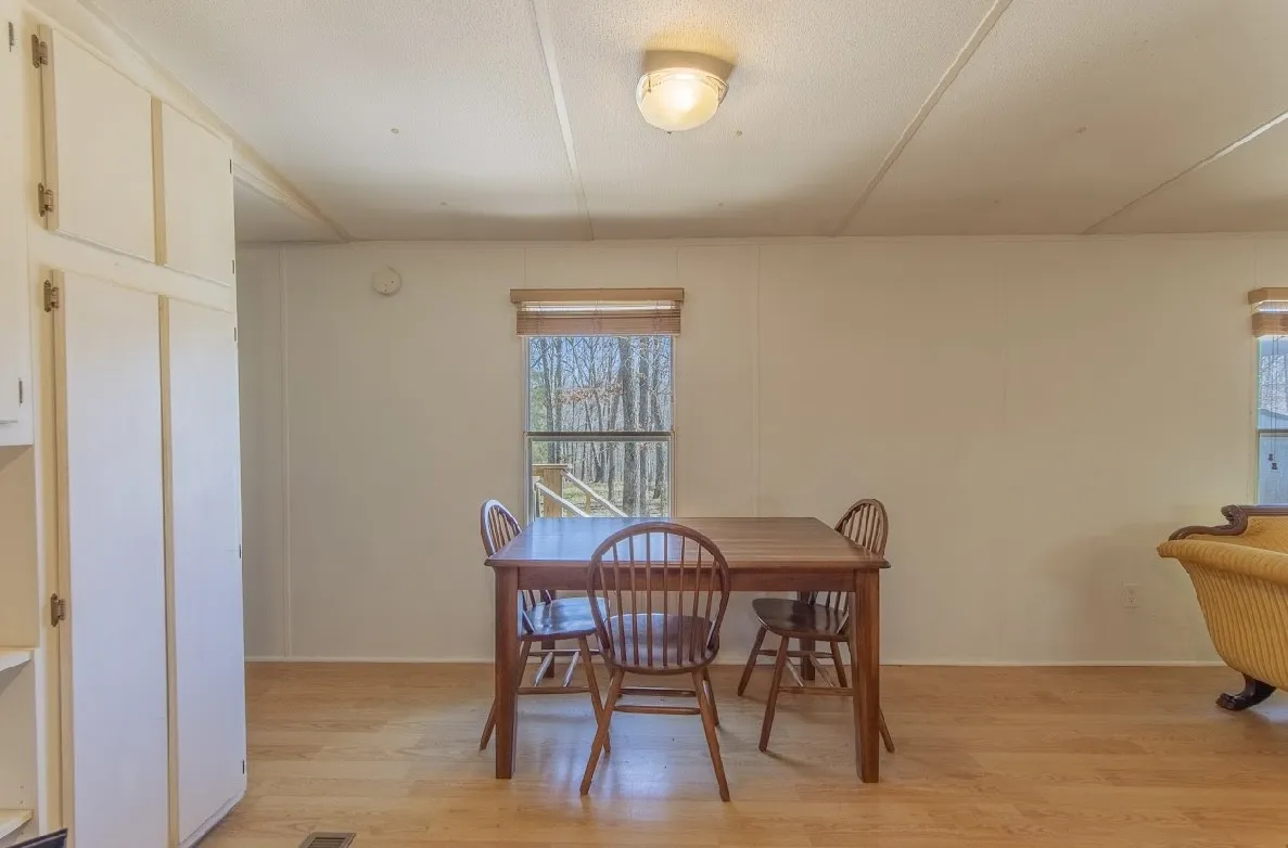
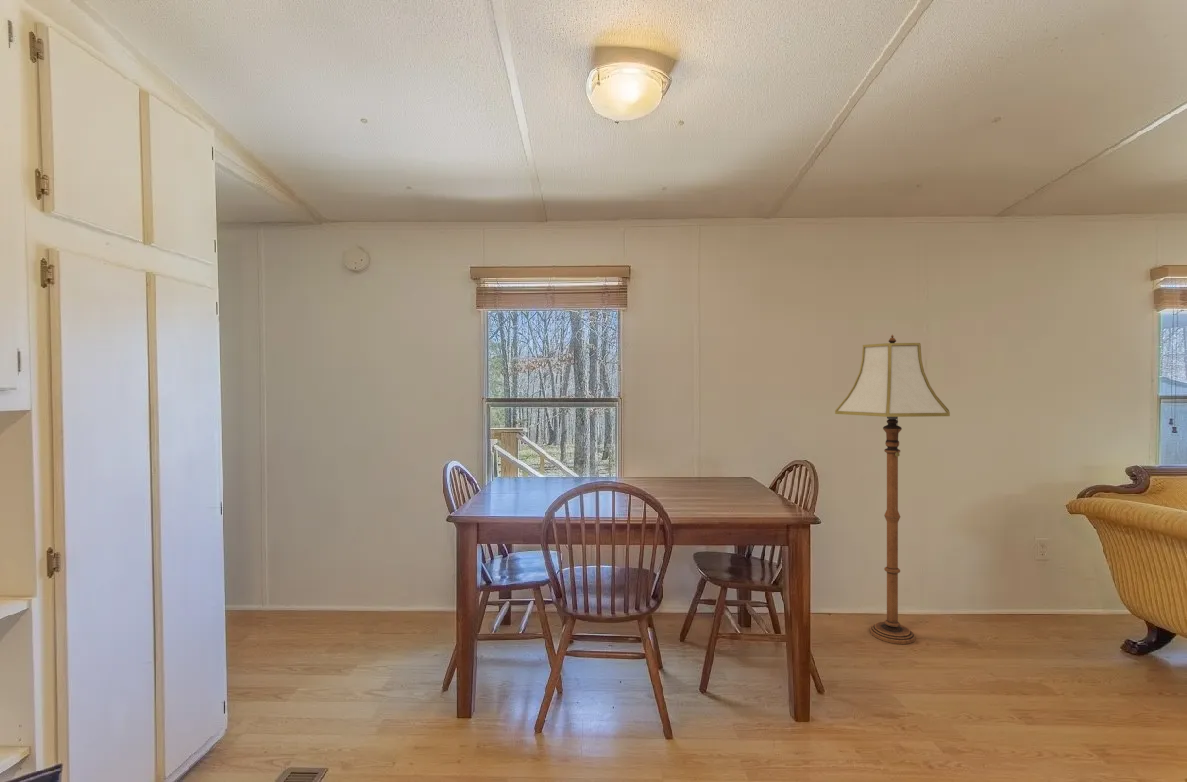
+ floor lamp [834,334,951,645]
